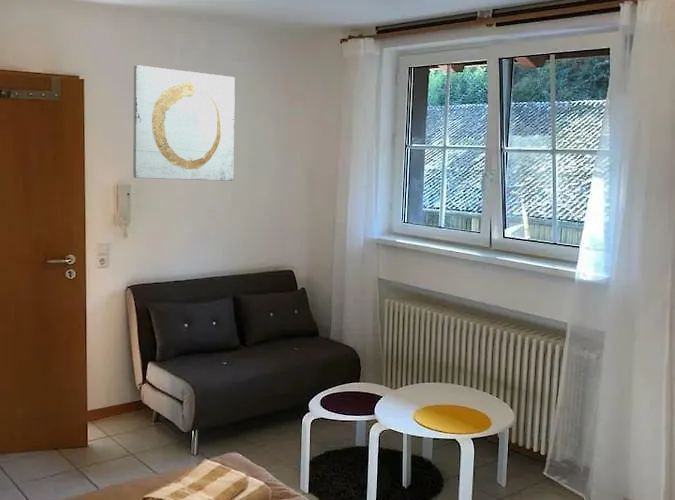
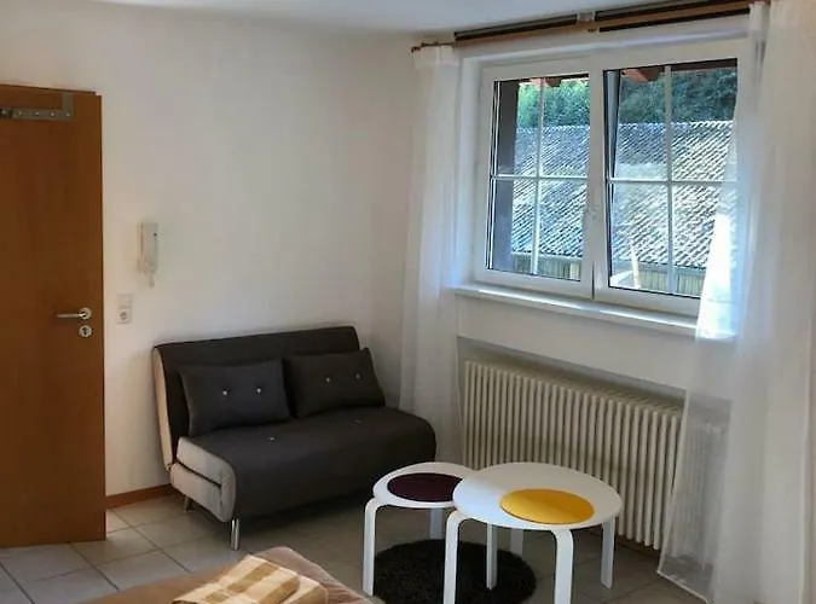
- wall art [132,64,236,182]
